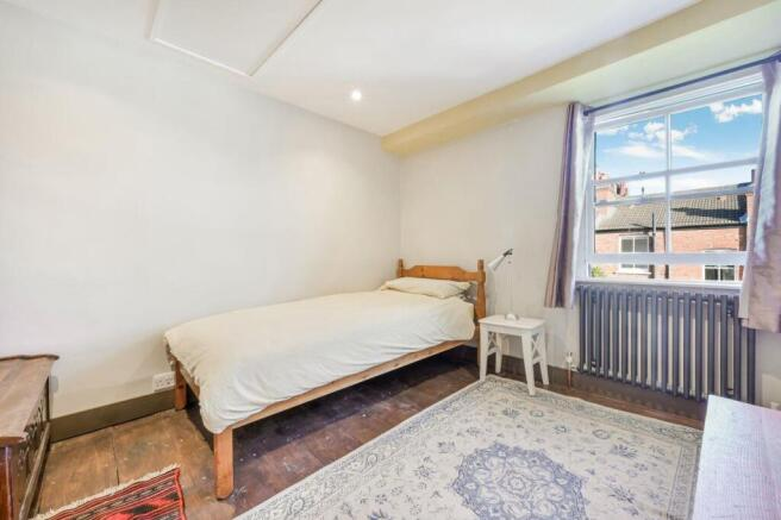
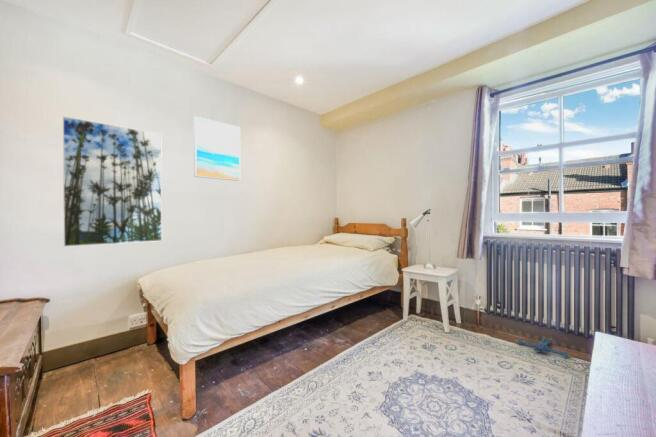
+ wall art [193,115,241,182]
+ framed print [62,115,163,247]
+ plush toy [513,335,573,359]
